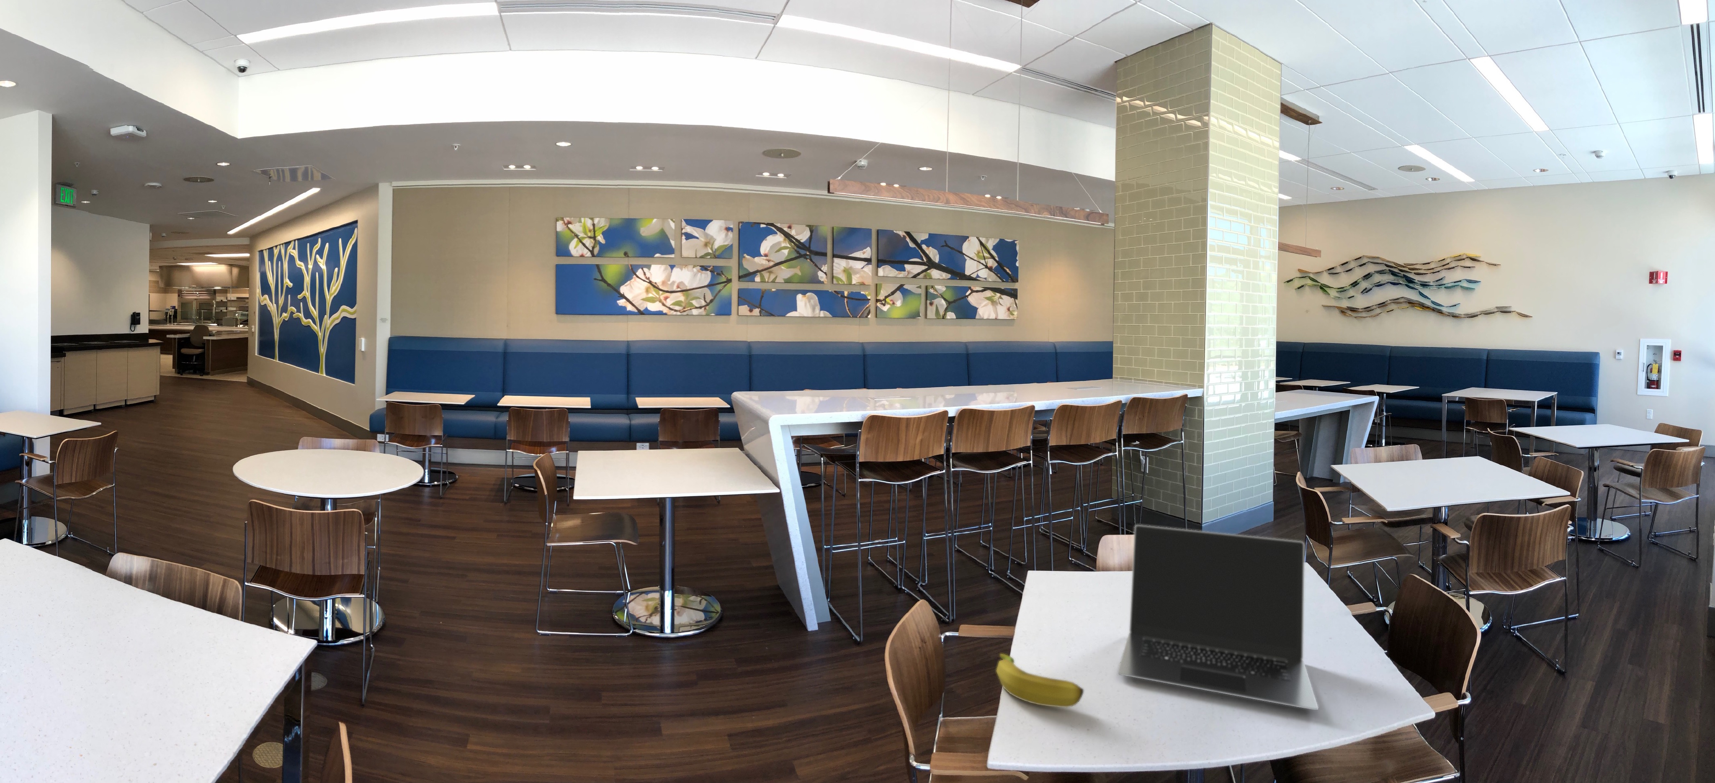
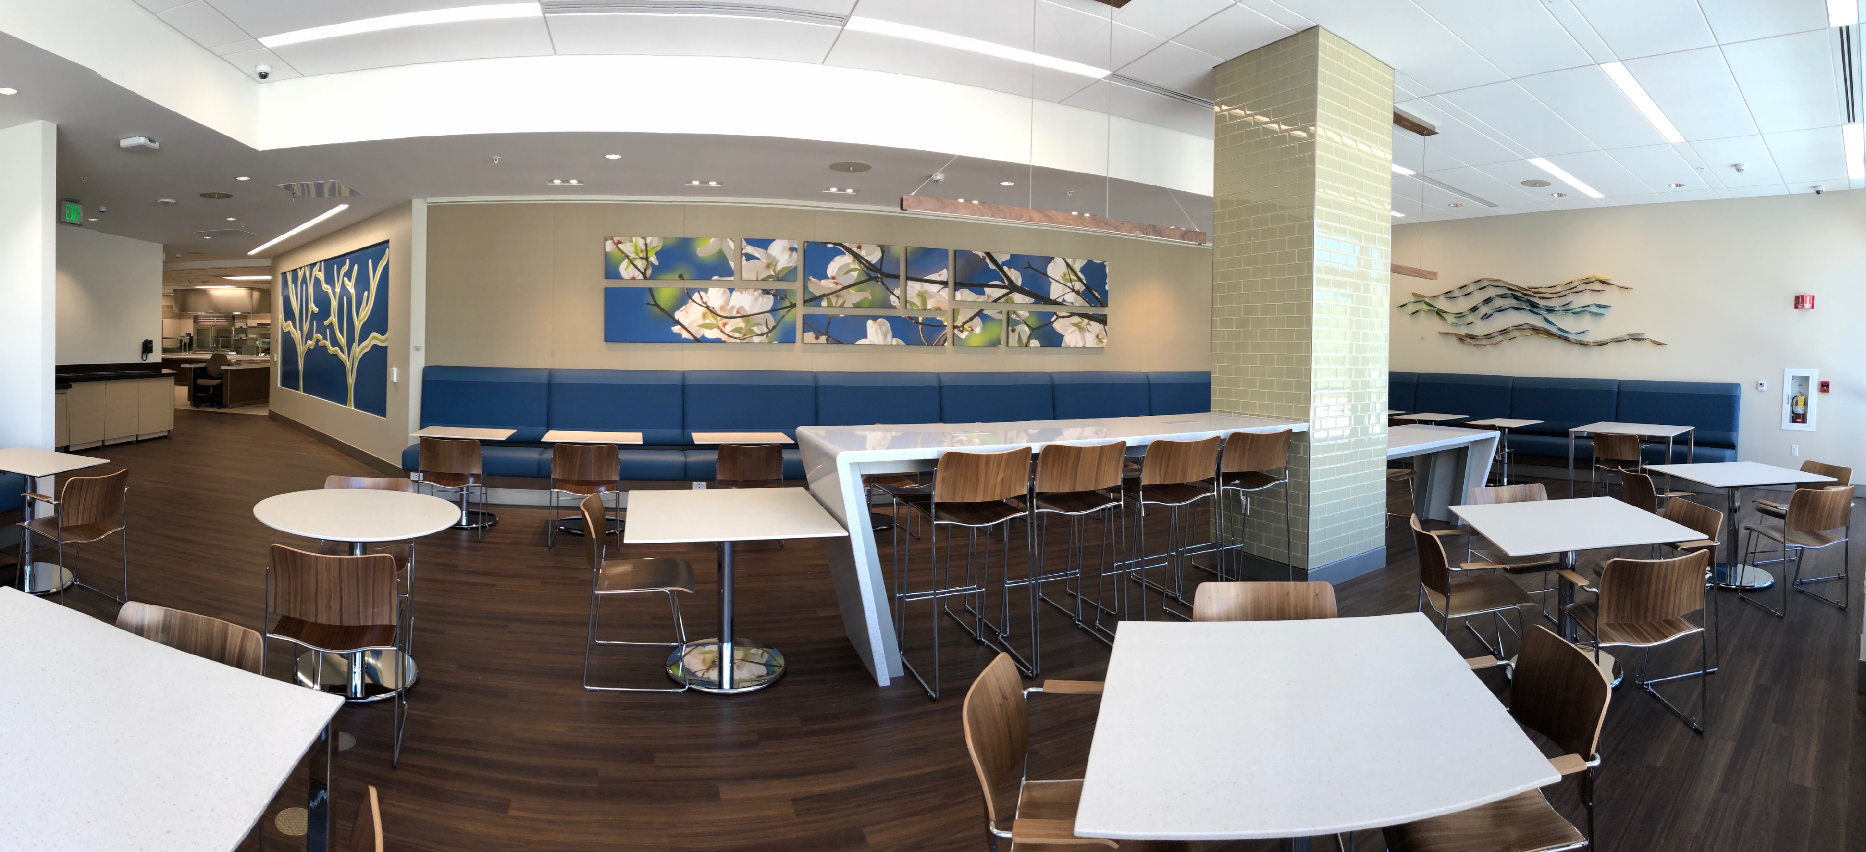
- banana [996,653,1084,708]
- laptop [1117,525,1319,711]
